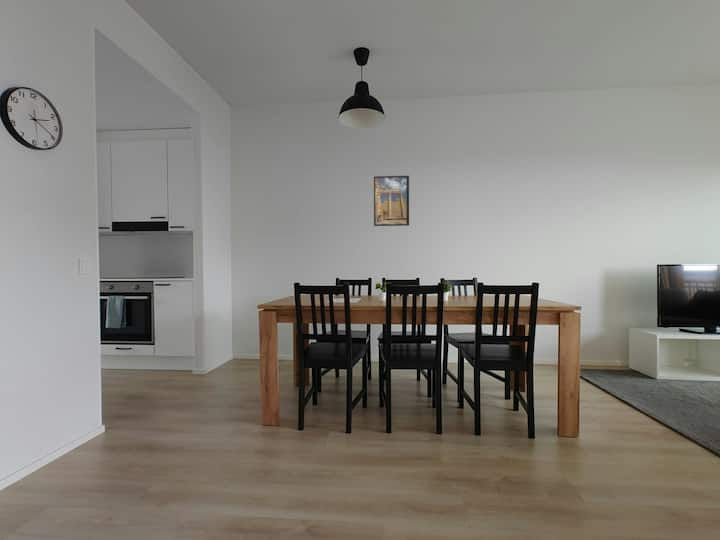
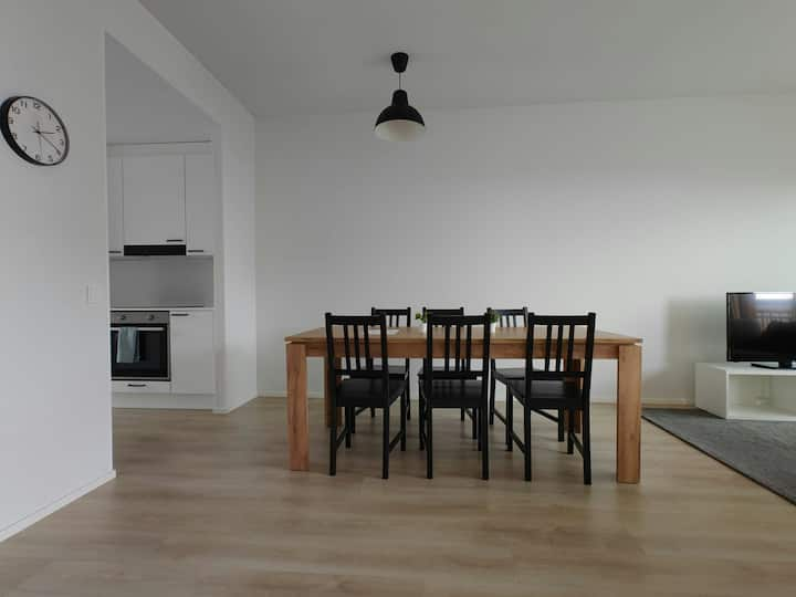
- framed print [373,175,410,227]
